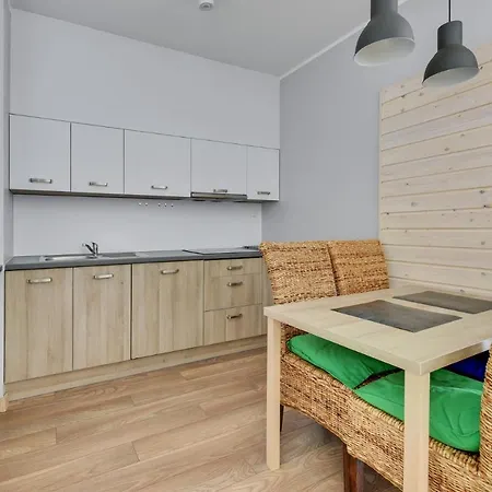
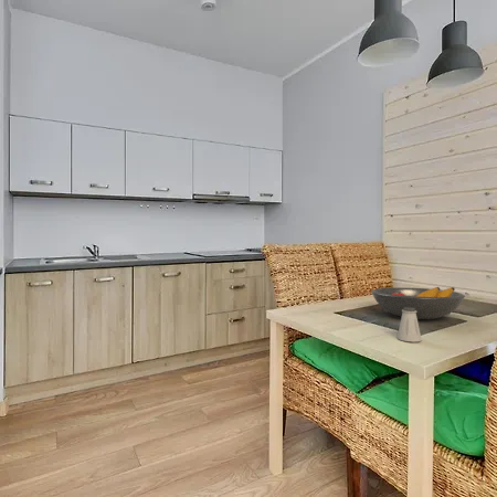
+ saltshaker [396,307,423,343]
+ fruit bowl [370,286,466,320]
